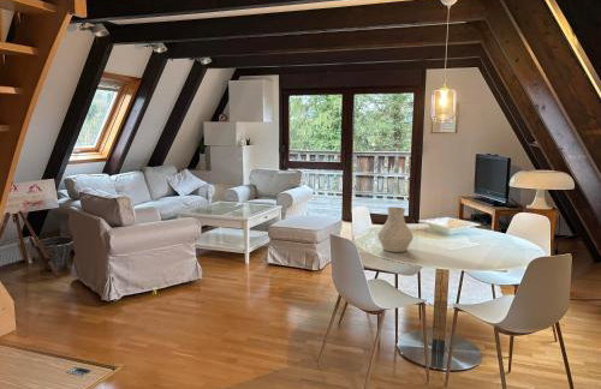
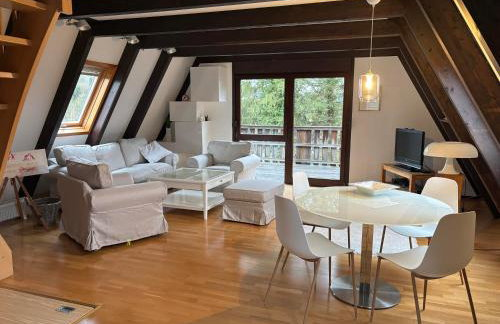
- vase [376,207,415,253]
